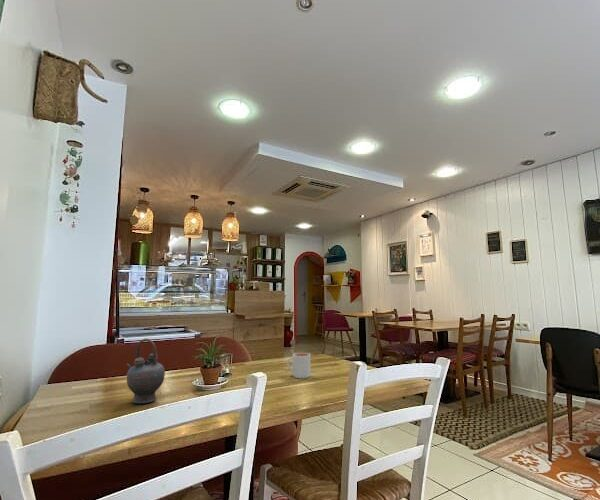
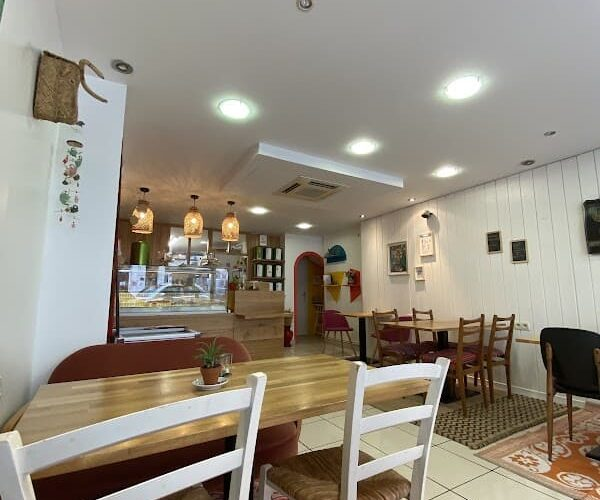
- teapot [125,338,166,404]
- mug [286,352,311,379]
